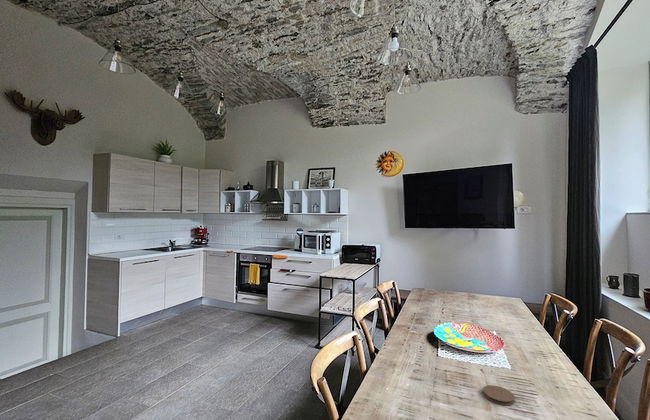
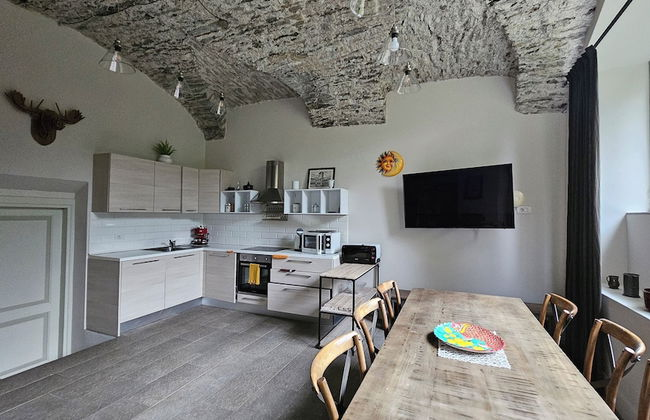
- coaster [482,384,516,406]
